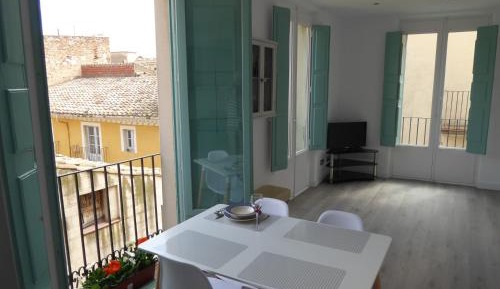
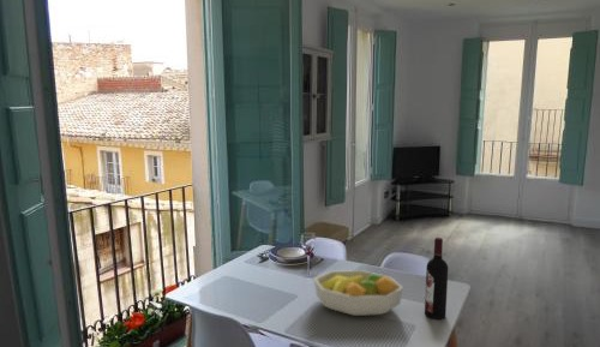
+ wine bottle [424,237,449,321]
+ fruit bowl [313,269,404,317]
